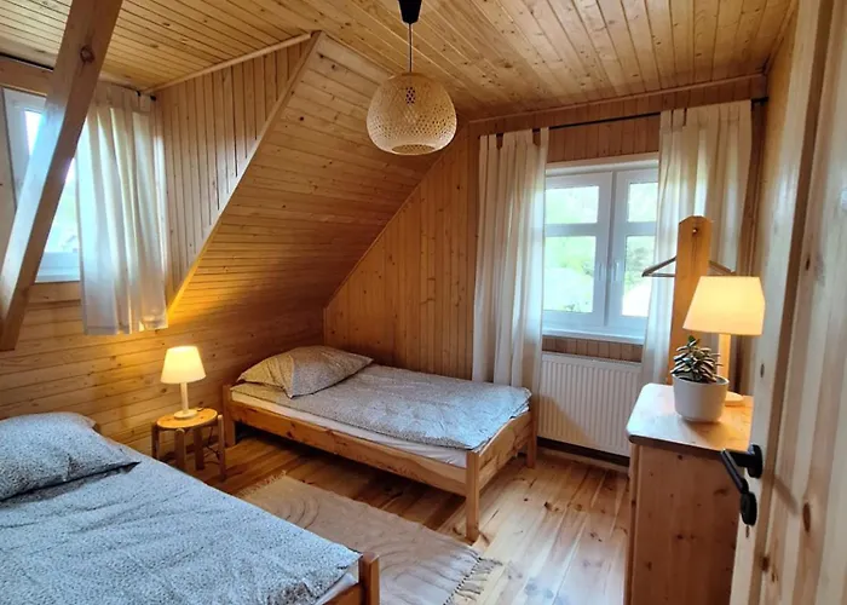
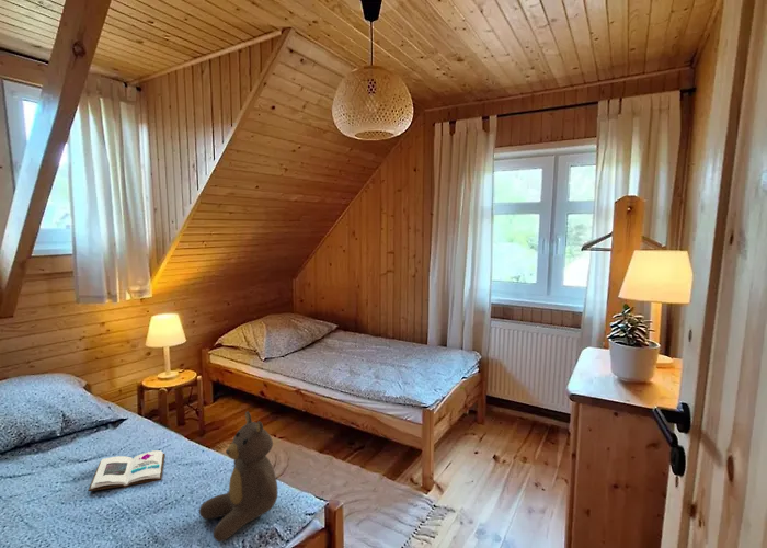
+ teddy bear [198,410,278,543]
+ book [88,449,165,492]
